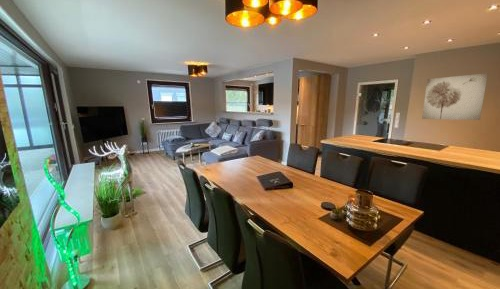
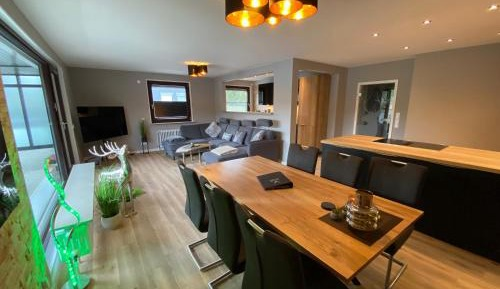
- wall art [421,72,489,121]
